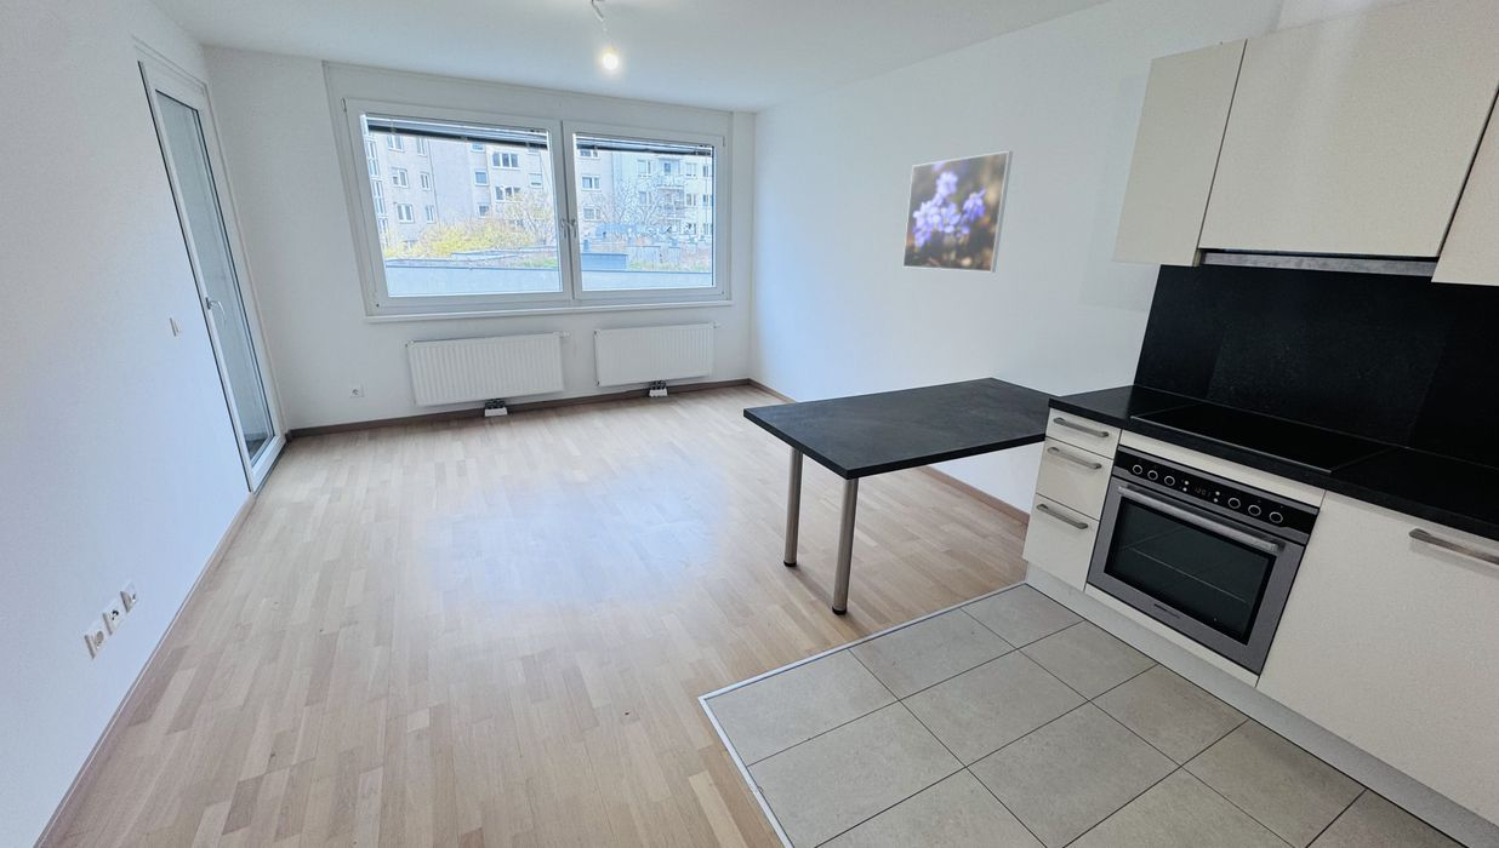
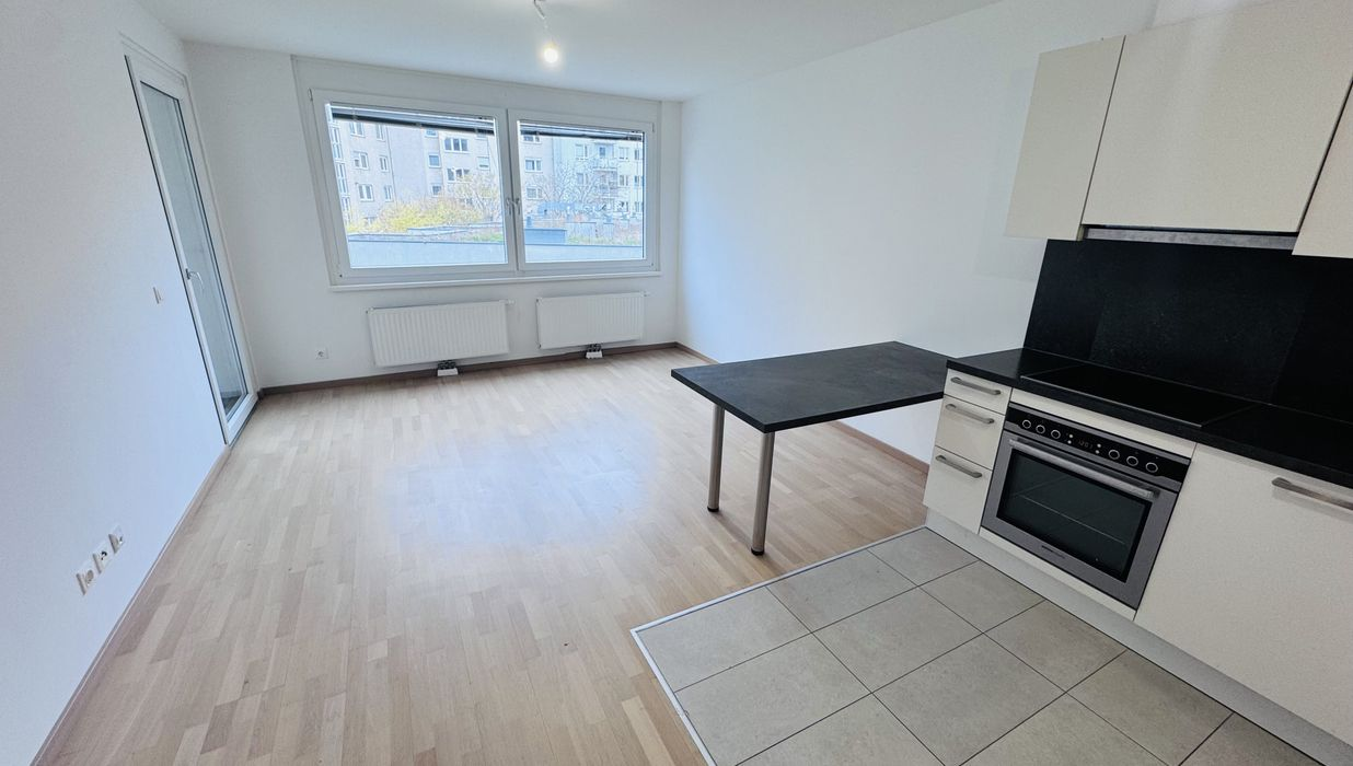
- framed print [901,150,1014,274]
